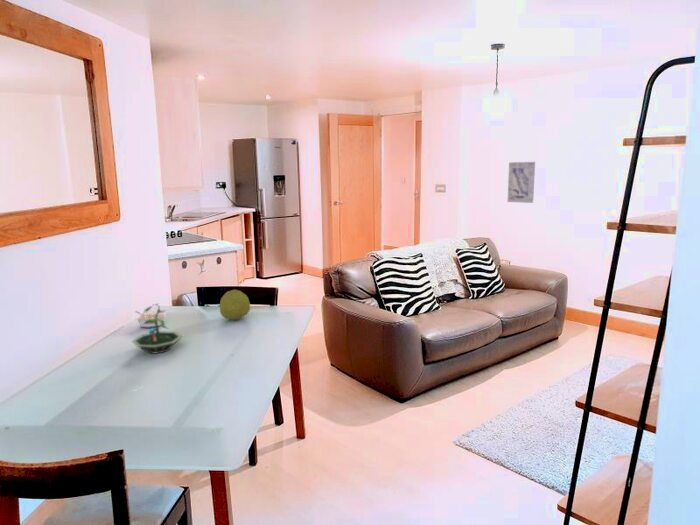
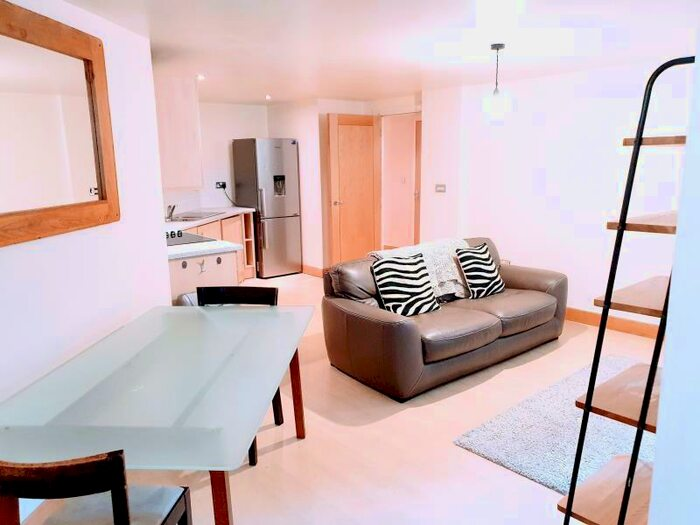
- wall art [507,161,536,204]
- fruit [219,289,251,321]
- terrarium [131,302,184,354]
- legume [134,310,167,329]
